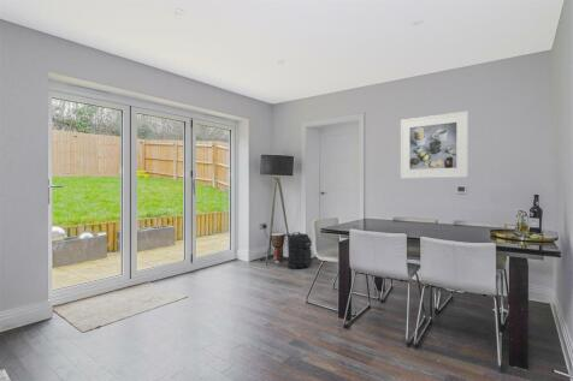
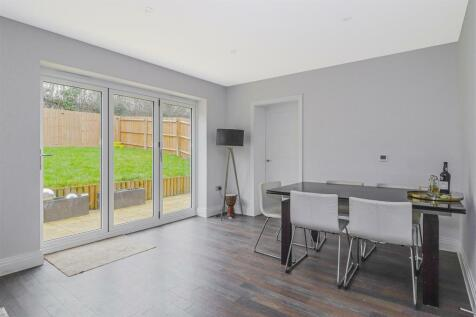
- backpack [277,231,313,270]
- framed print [400,111,469,179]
